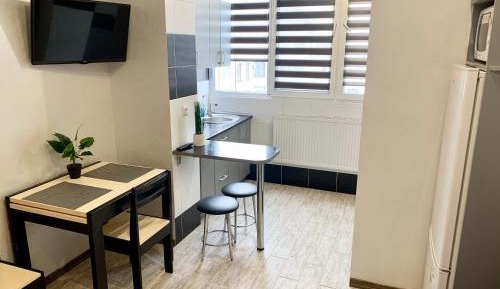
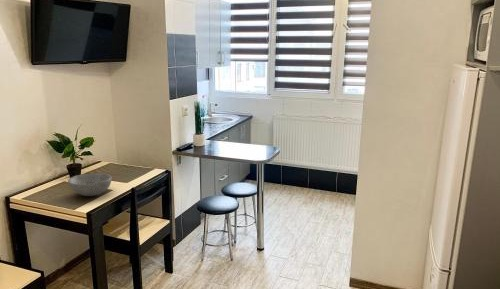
+ bowl [67,173,113,197]
